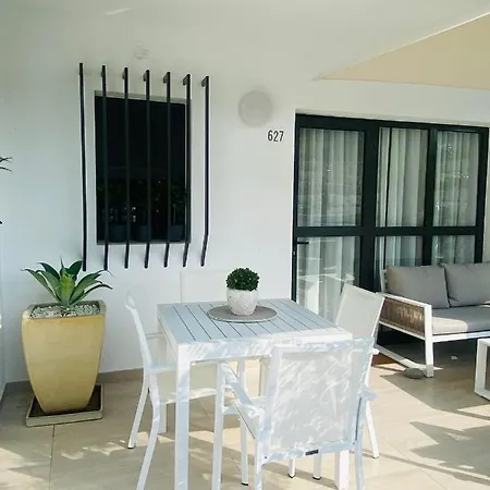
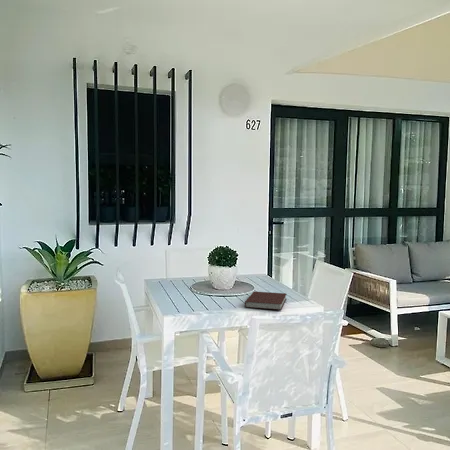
+ notebook [244,290,287,311]
